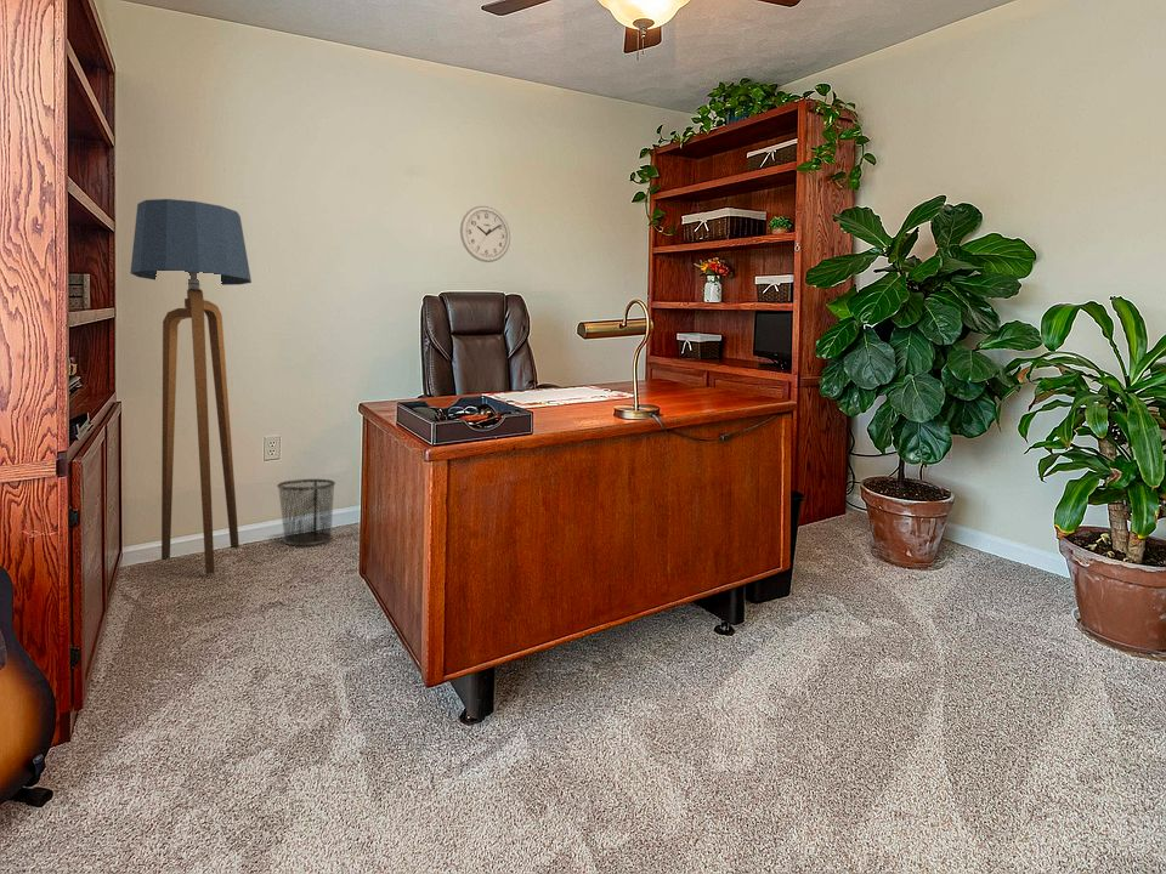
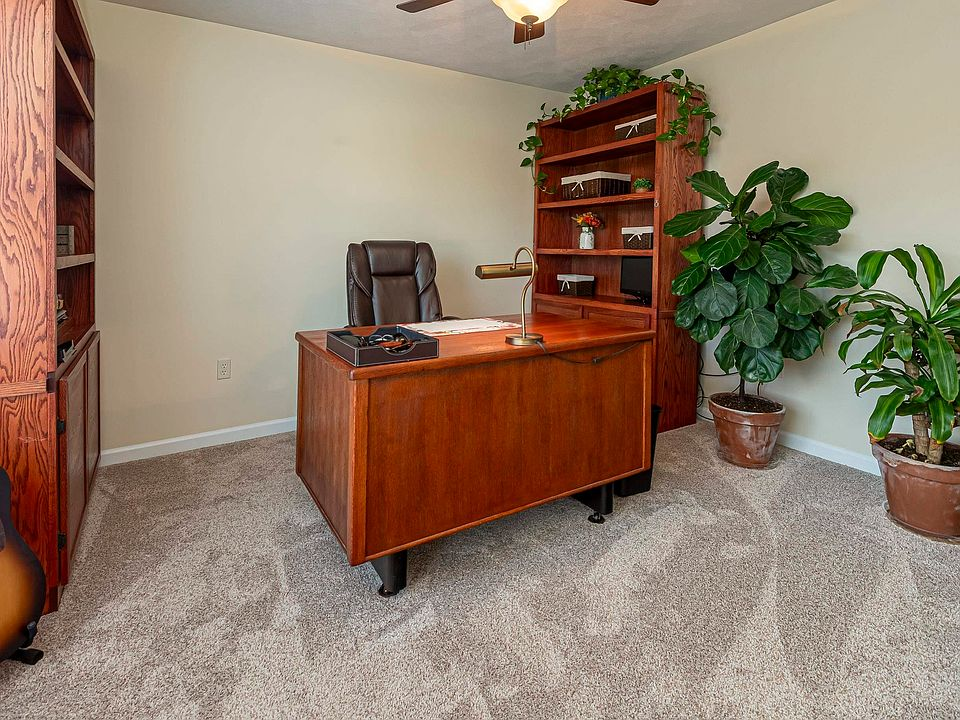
- wall clock [459,205,511,263]
- waste bin [276,478,336,546]
- floor lamp [129,198,253,575]
